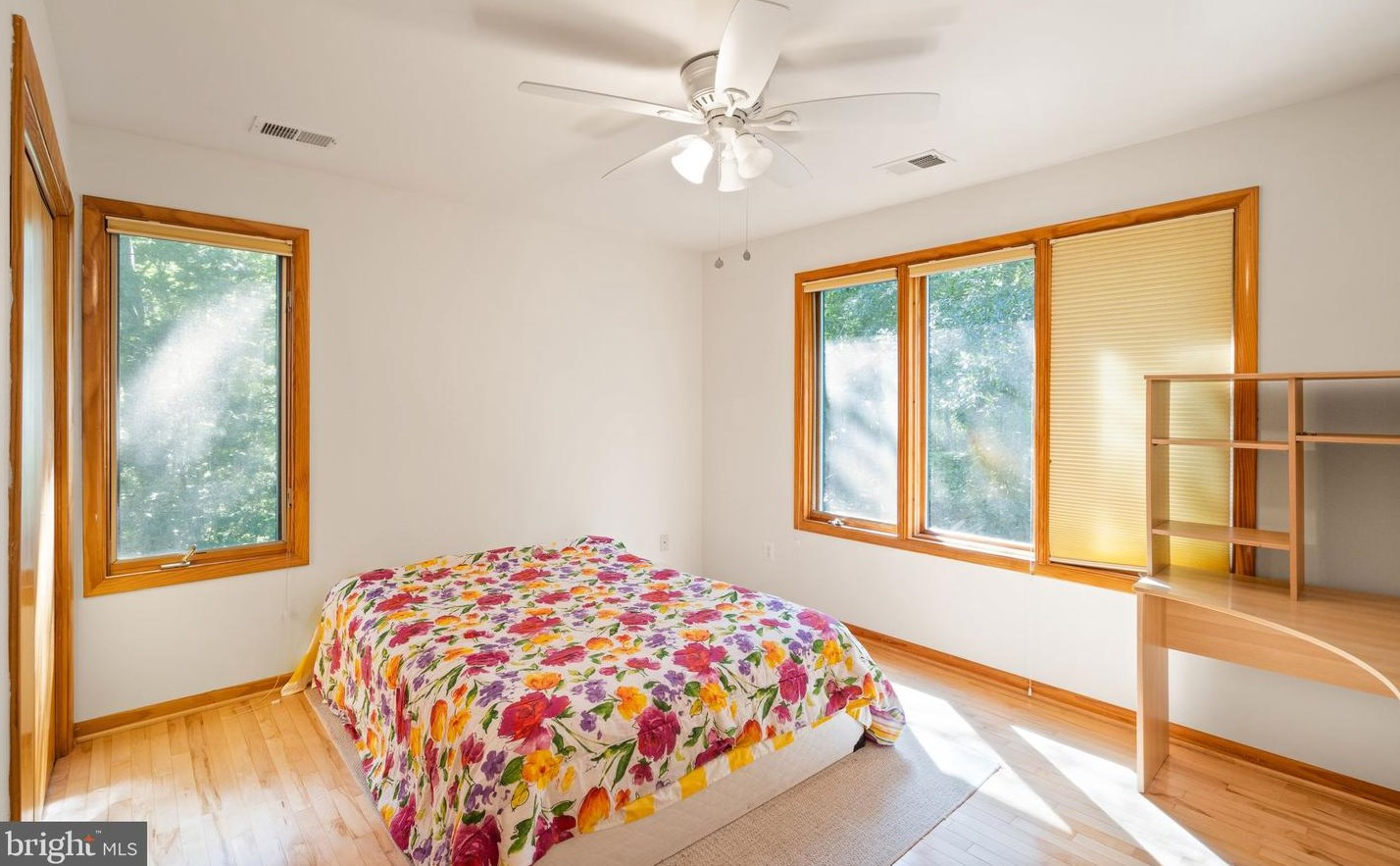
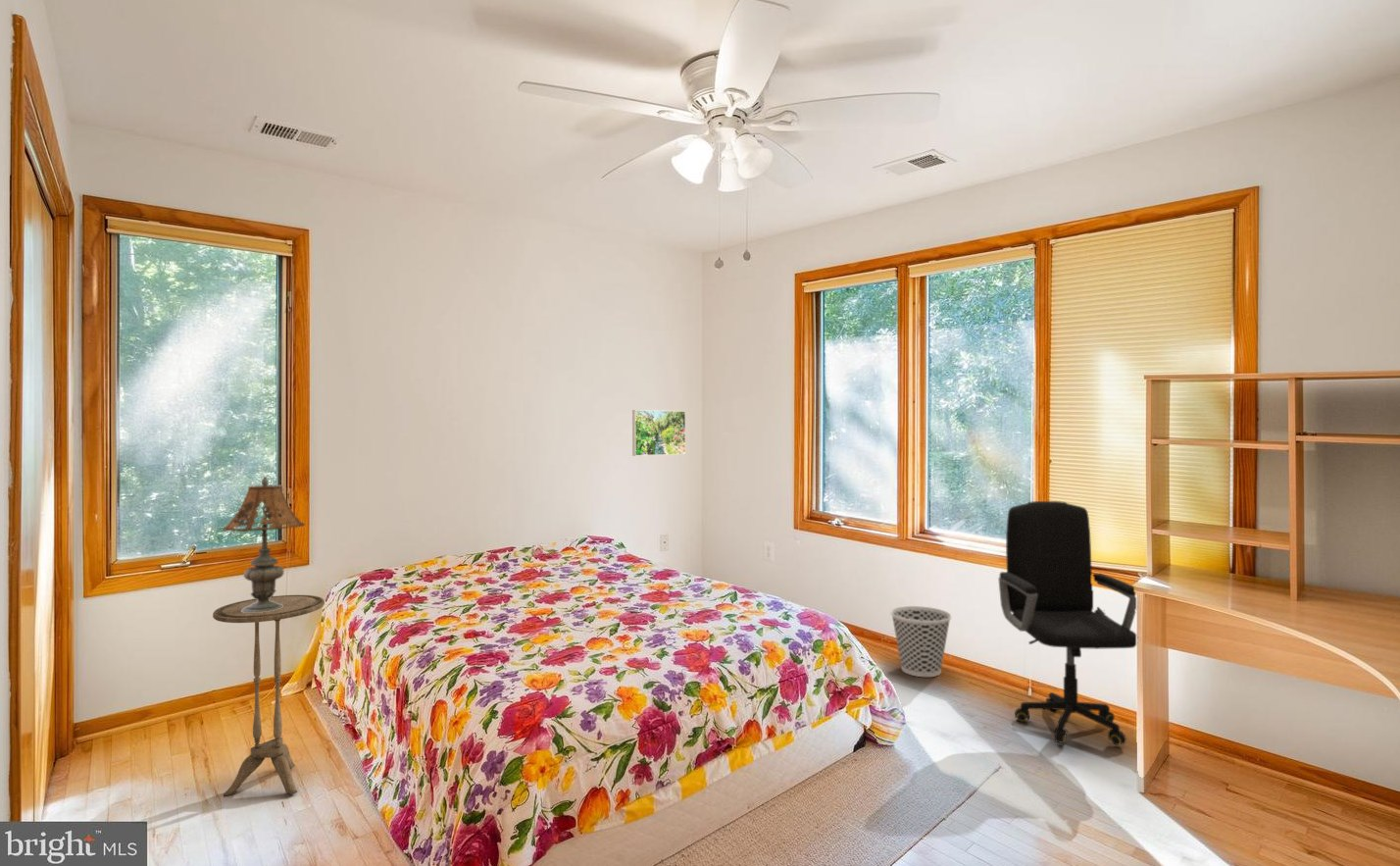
+ wastebasket [889,605,952,678]
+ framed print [631,409,686,457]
+ side table [212,594,325,797]
+ office chair [997,500,1137,746]
+ table lamp [221,474,306,613]
